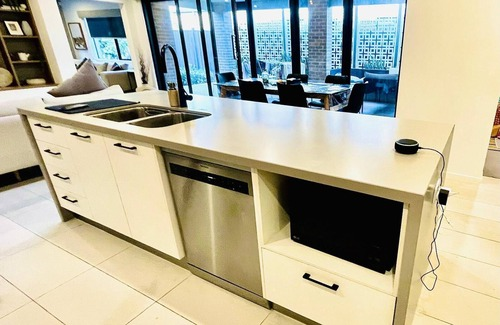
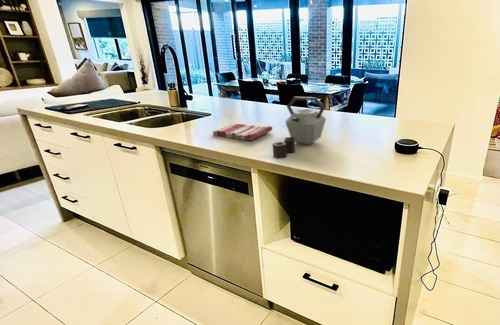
+ dish towel [212,123,273,141]
+ kettle [272,96,327,159]
